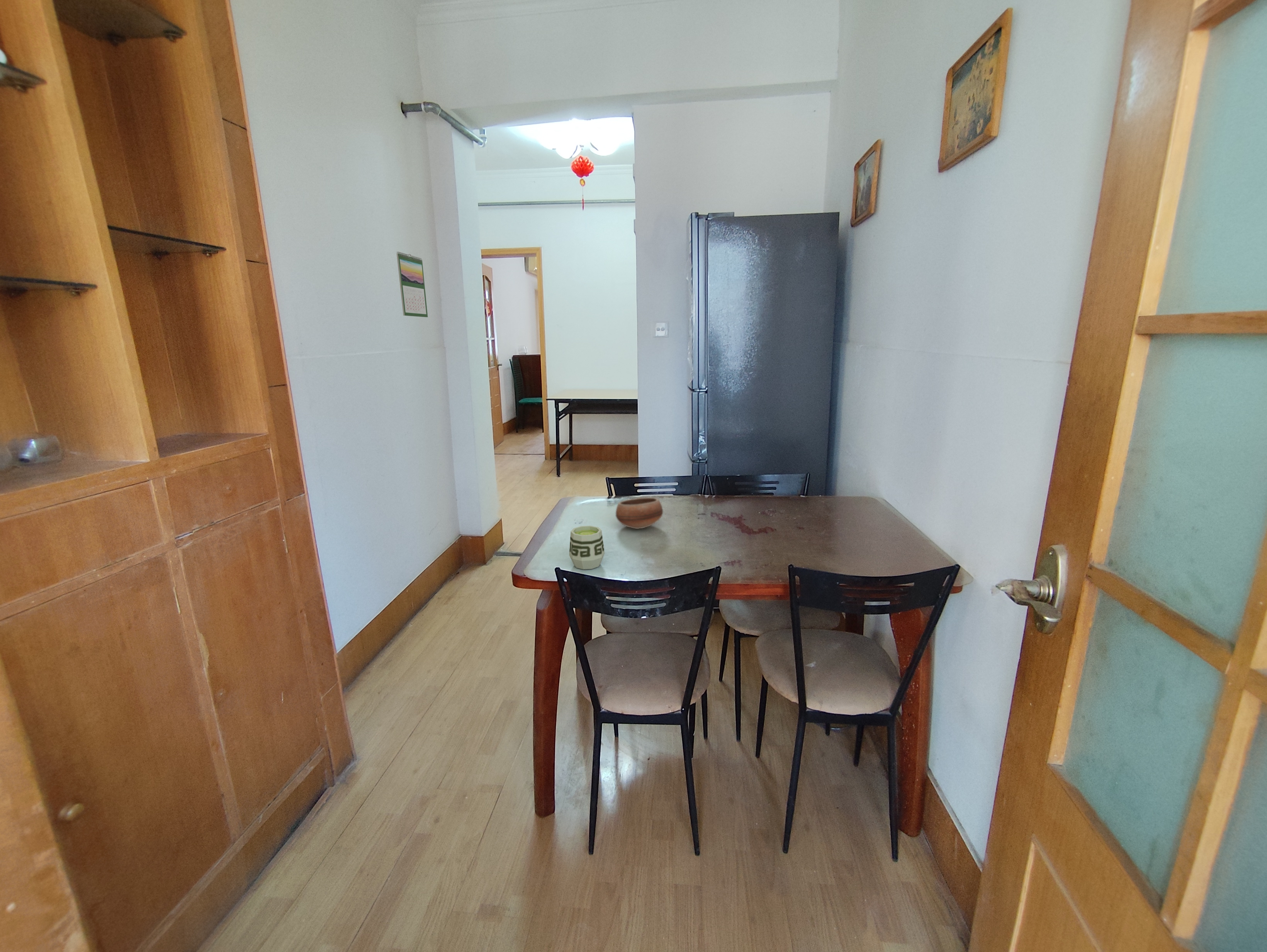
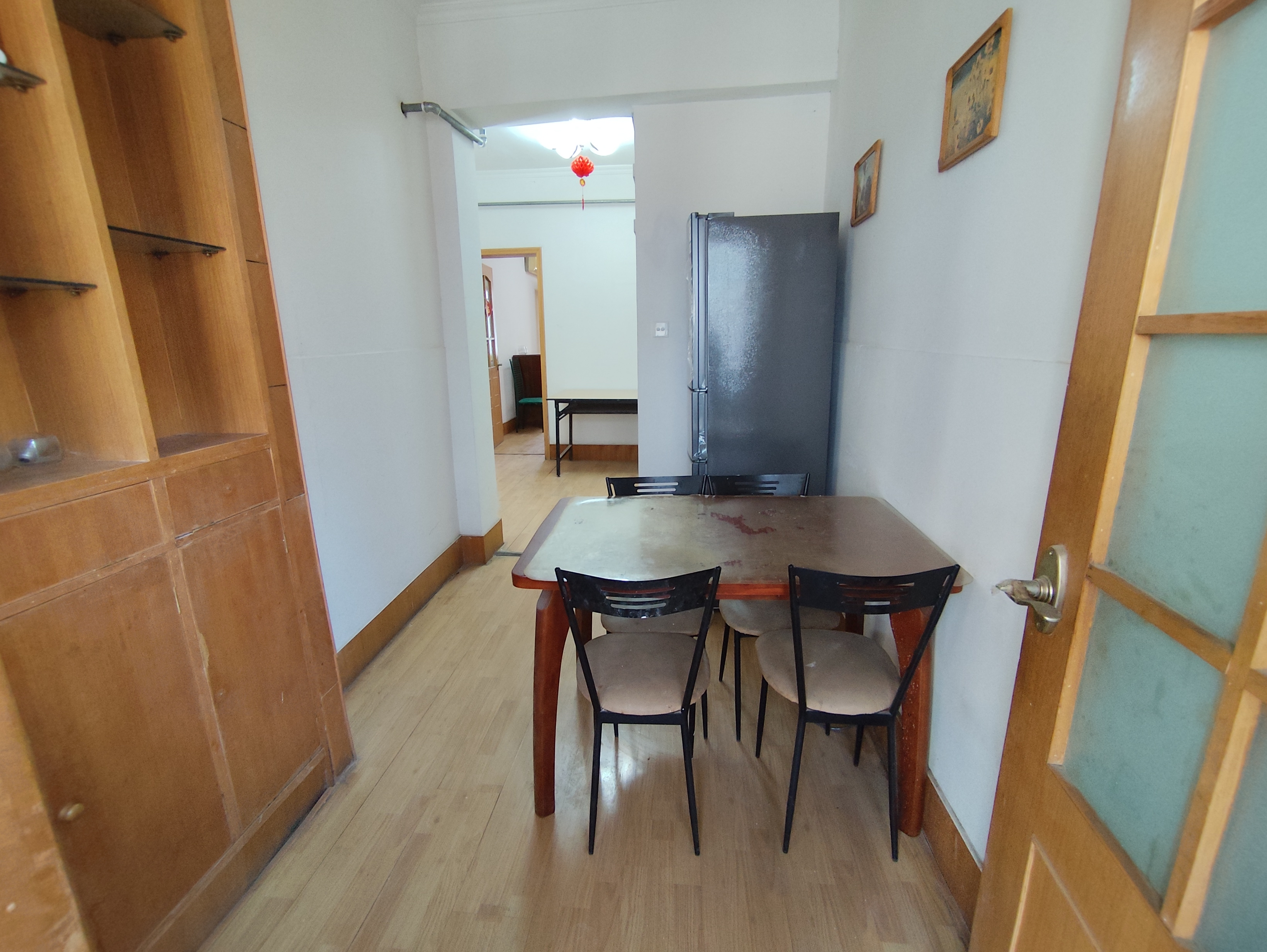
- calendar [396,251,428,318]
- cup [569,525,605,570]
- bowl [615,497,663,529]
